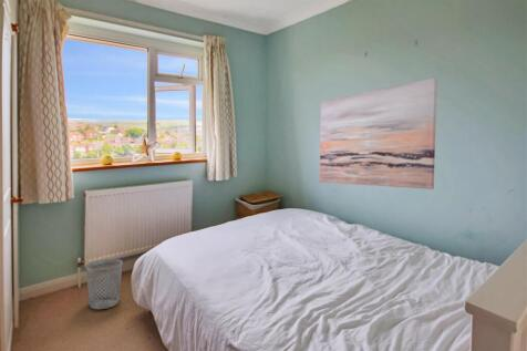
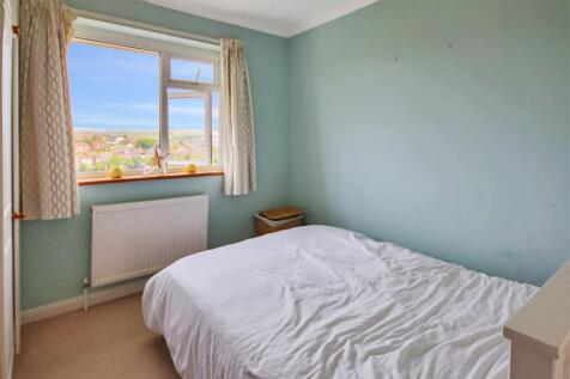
- wall art [319,76,438,190]
- wastebasket [85,258,124,310]
